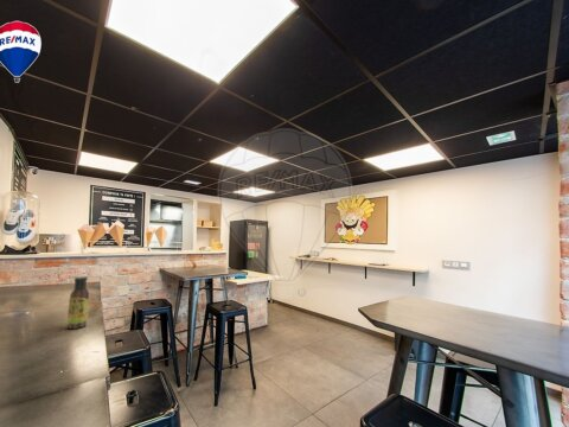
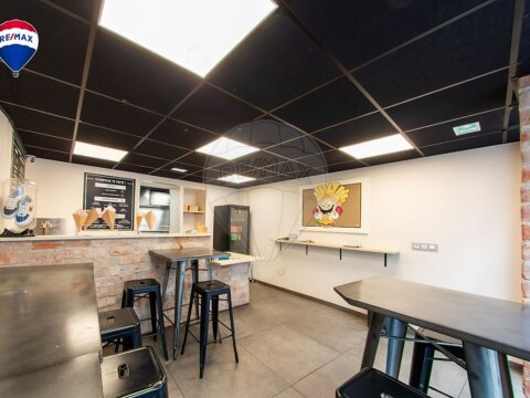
- sauce bottle [66,275,90,330]
